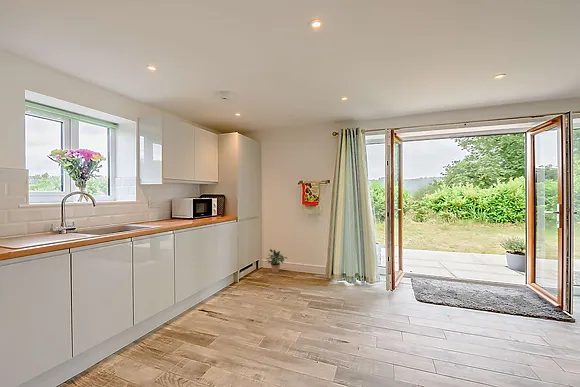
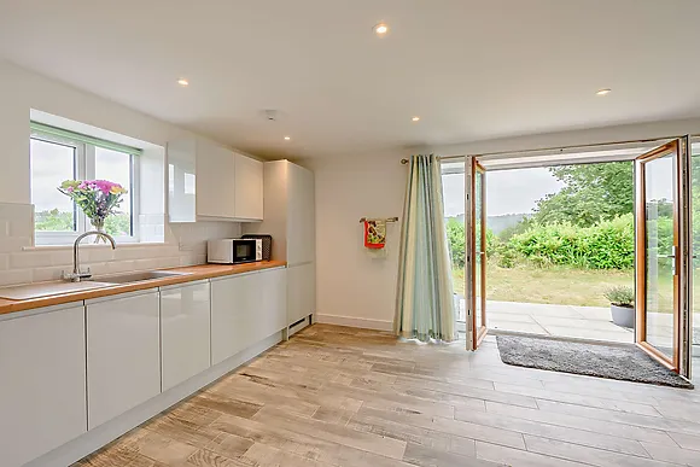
- potted plant [265,248,289,273]
